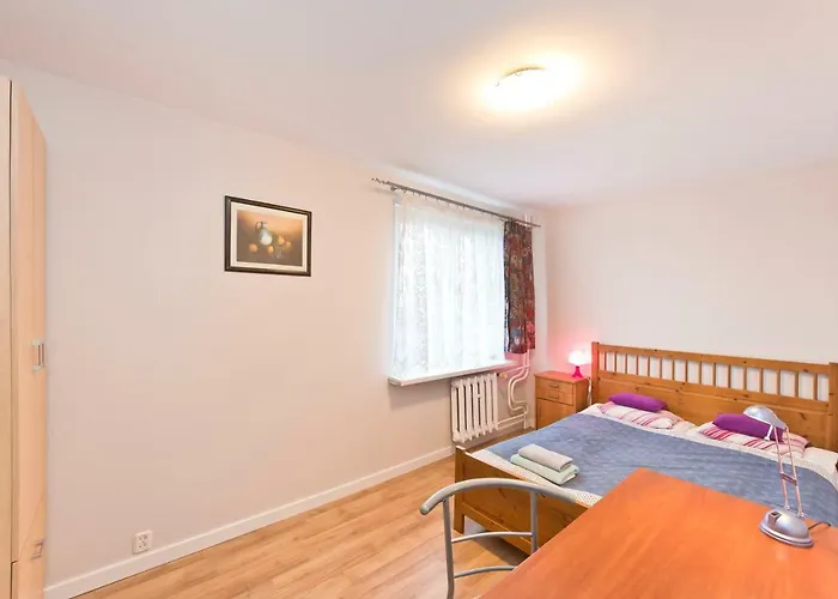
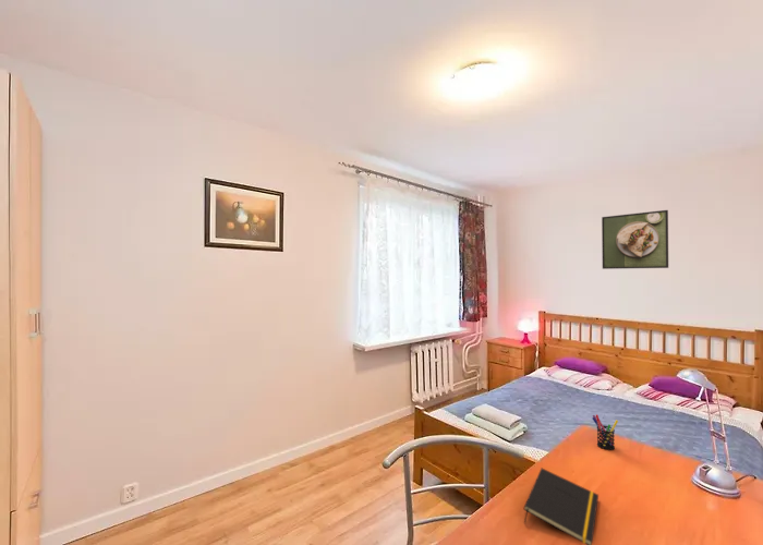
+ pen holder [592,413,619,451]
+ notepad [523,468,600,545]
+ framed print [601,209,669,270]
